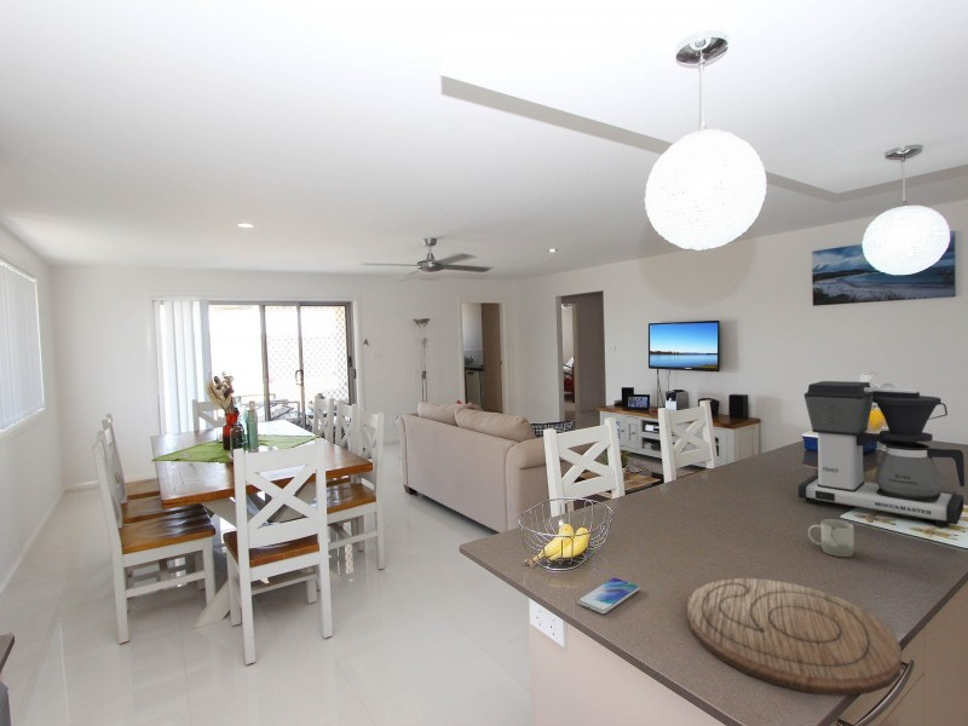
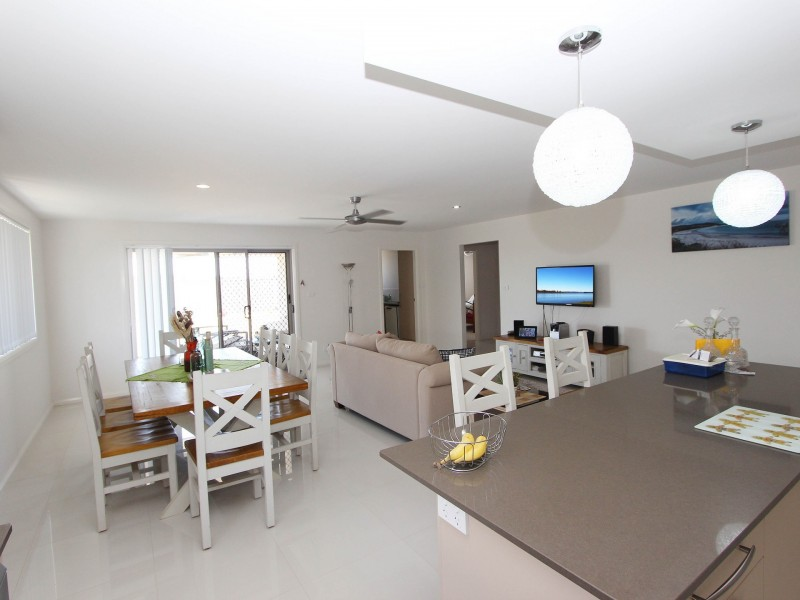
- cup [807,518,855,558]
- cutting board [686,577,903,697]
- coffee maker [797,380,966,529]
- smartphone [576,576,640,615]
